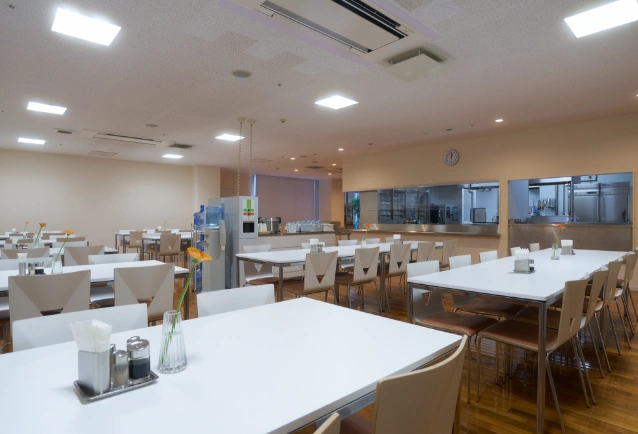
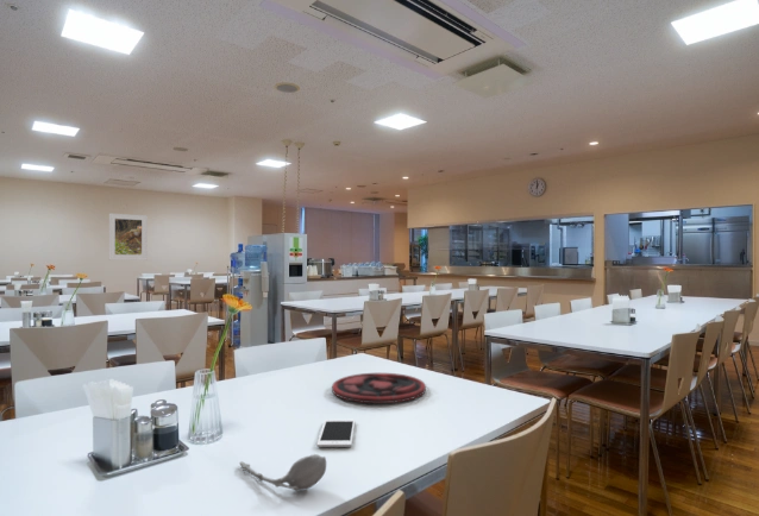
+ spoon [238,453,327,491]
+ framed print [108,212,149,260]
+ cell phone [315,419,356,448]
+ plate [331,372,427,404]
